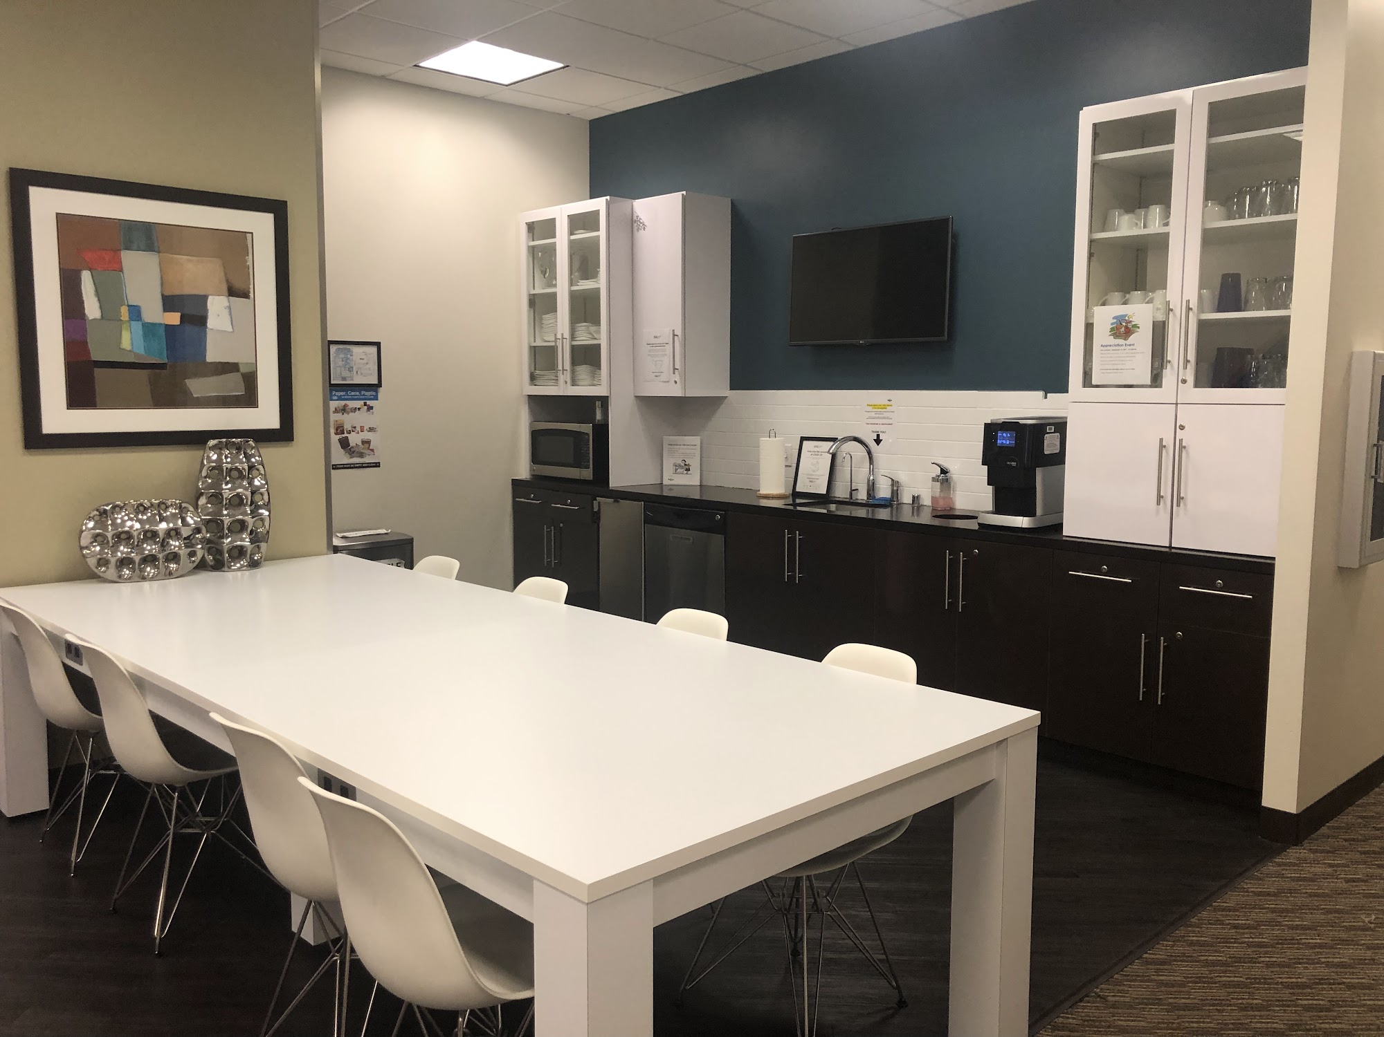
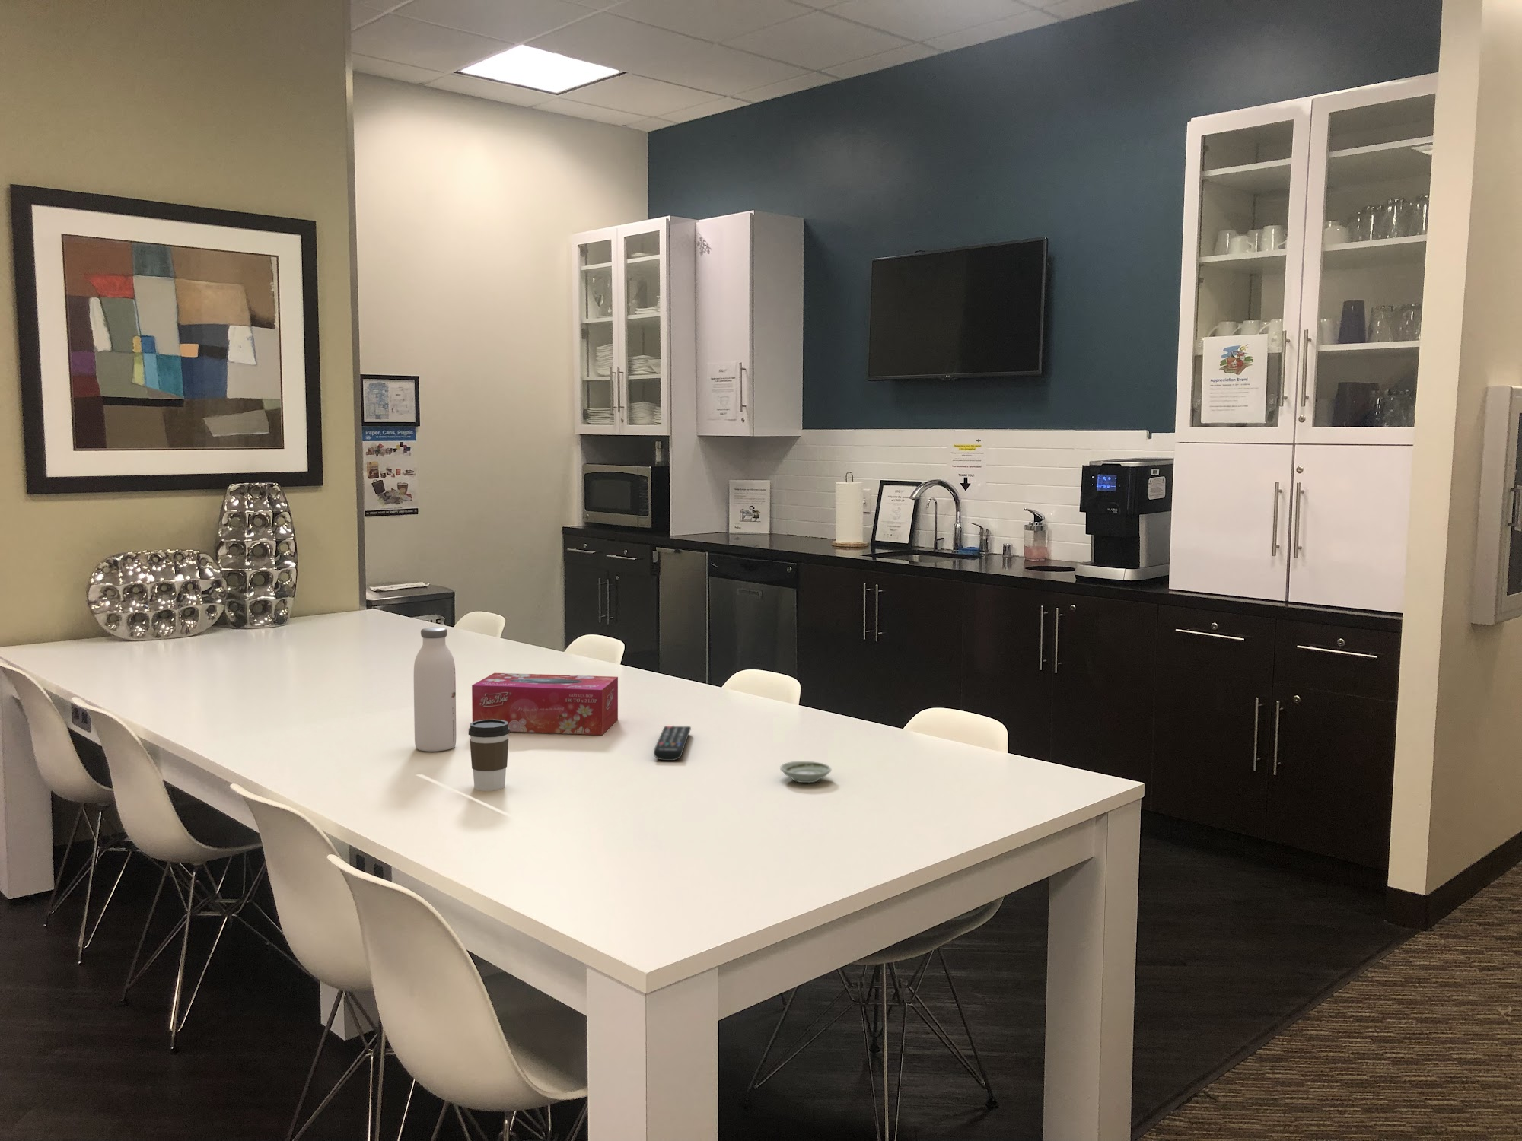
+ tissue box [471,672,618,736]
+ remote control [653,725,691,761]
+ saucer [779,761,832,784]
+ water bottle [413,627,457,753]
+ coffee cup [469,719,511,792]
